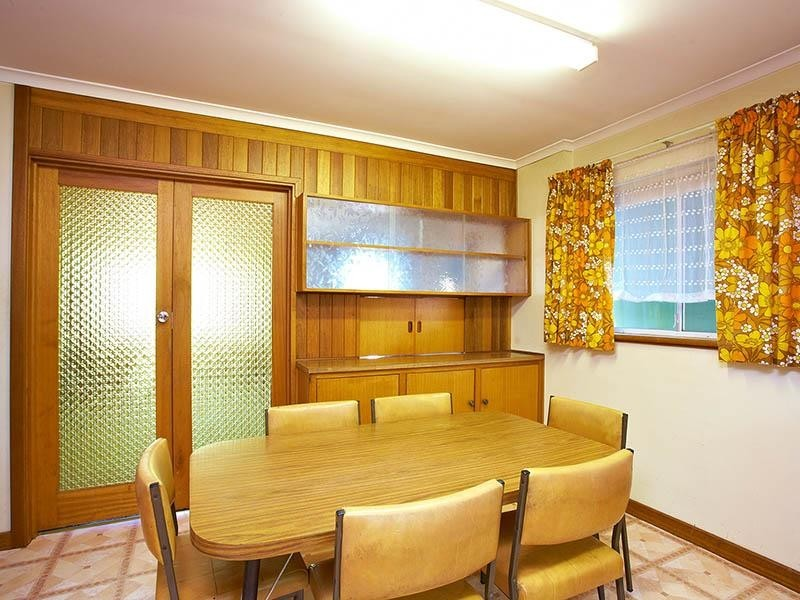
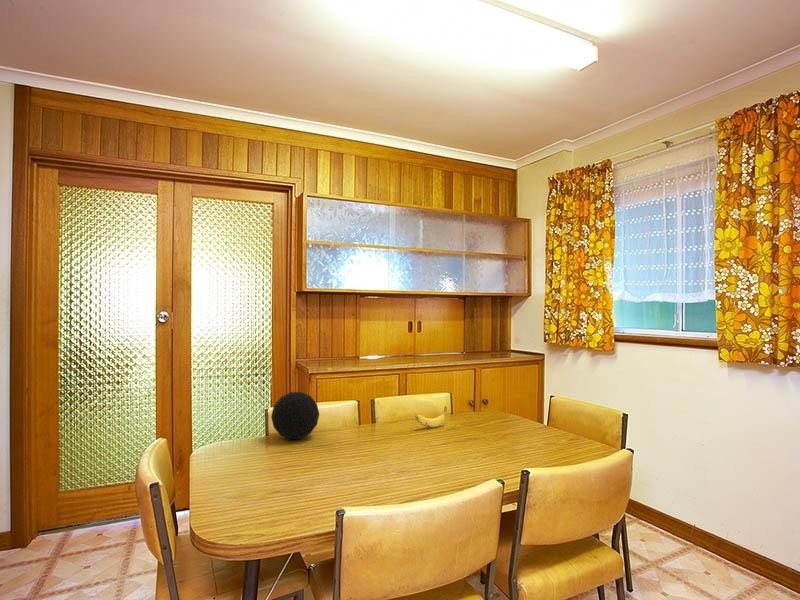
+ decorative orb [270,391,320,440]
+ banana [414,405,448,428]
